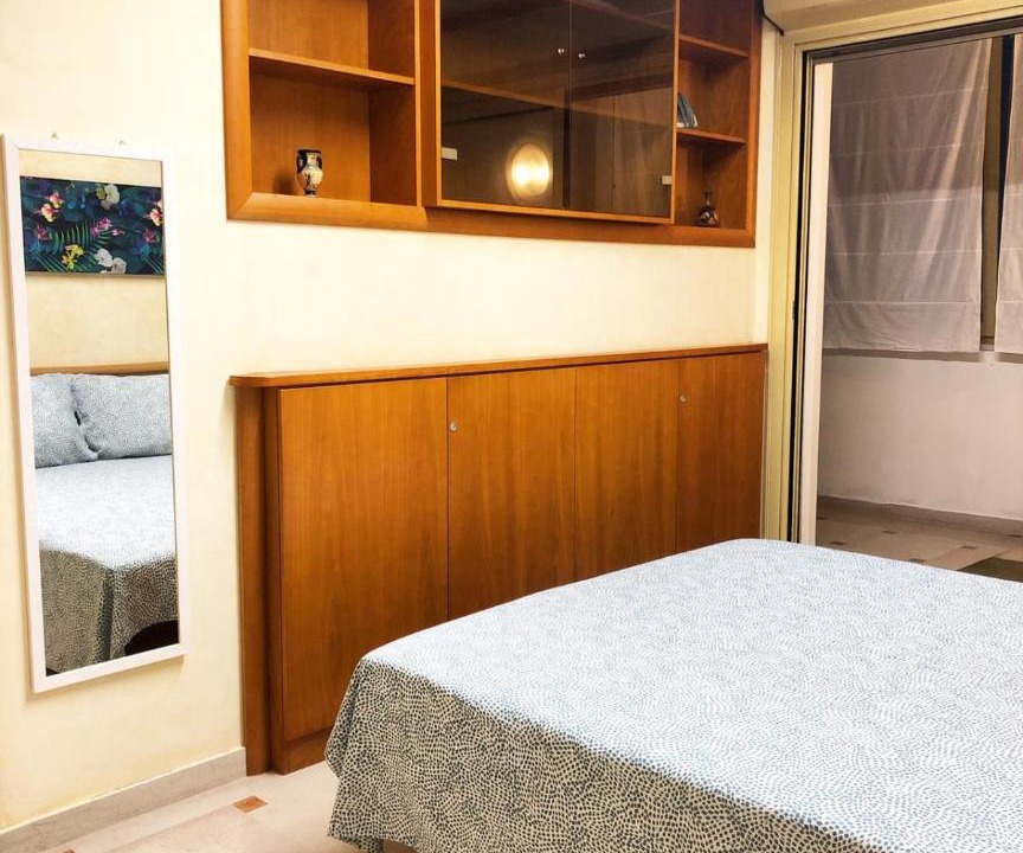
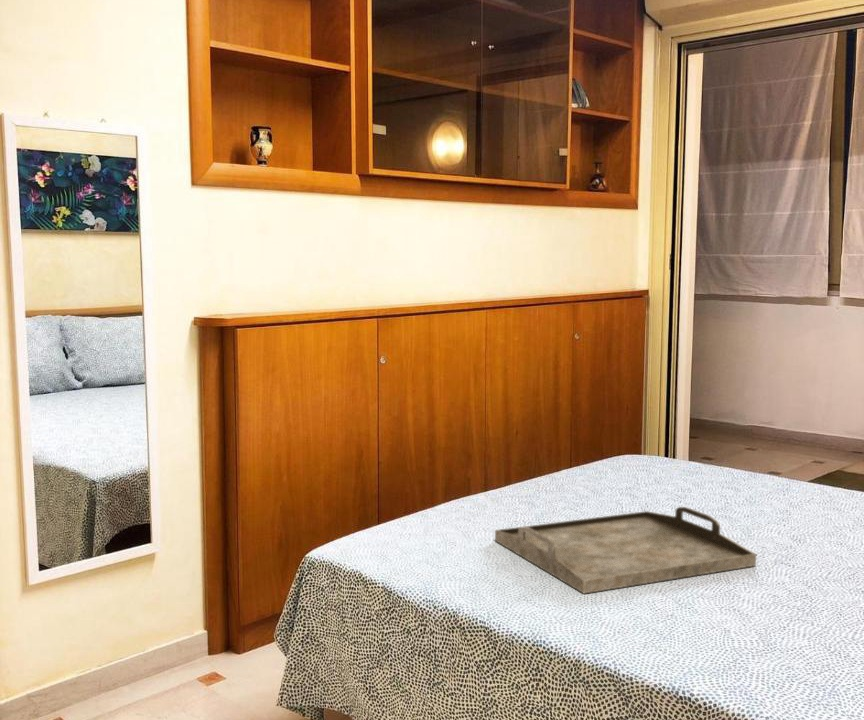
+ serving tray [494,506,757,595]
